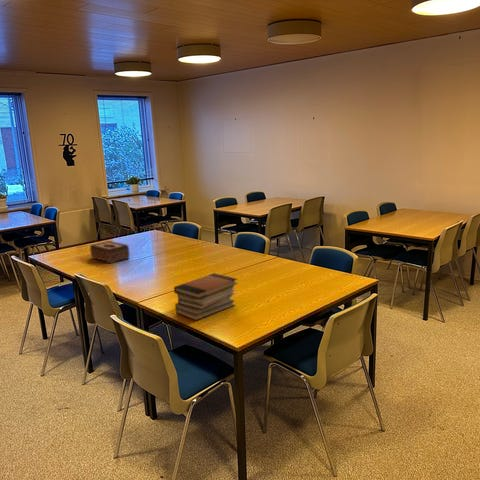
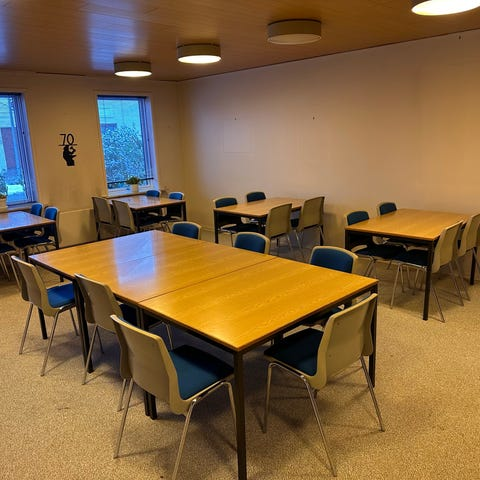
- tissue box [89,240,131,264]
- book stack [173,272,239,322]
